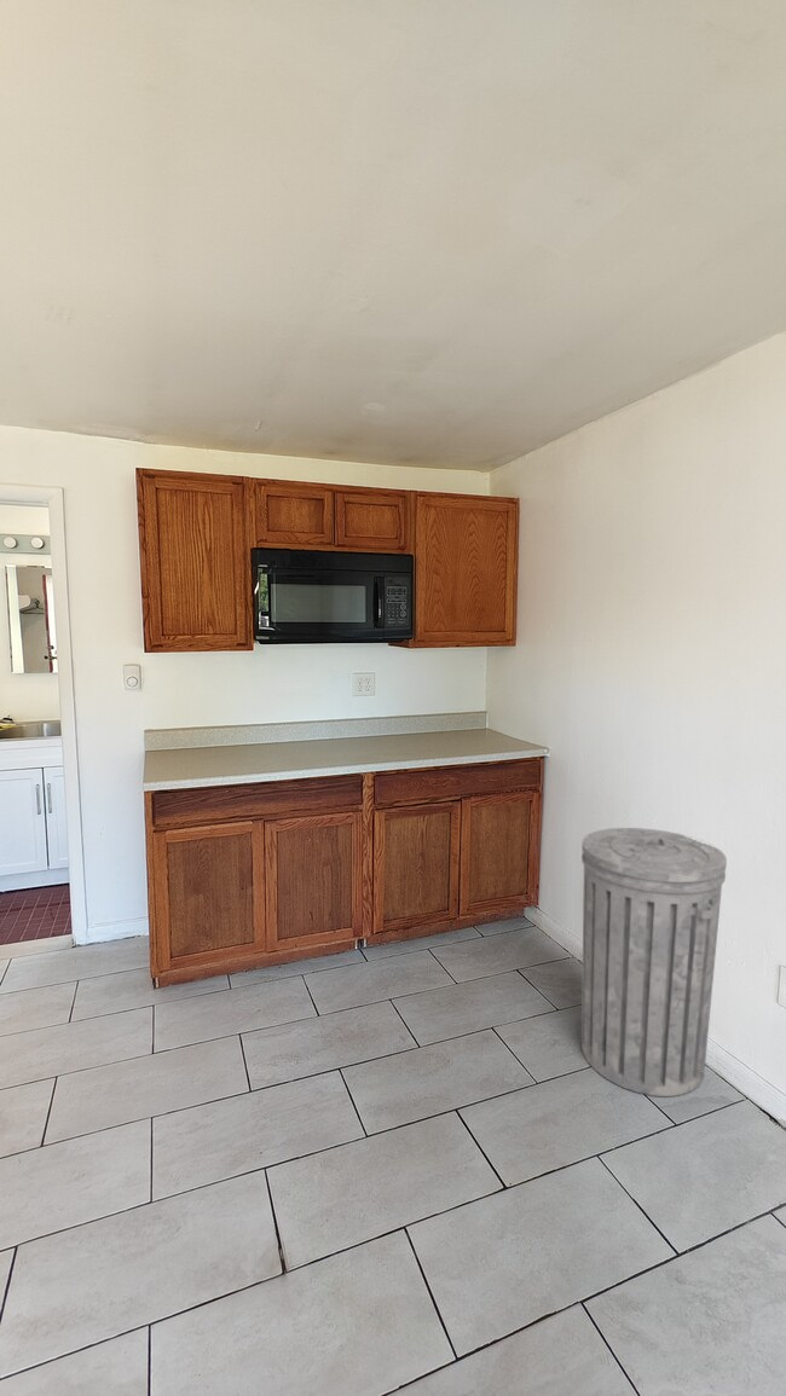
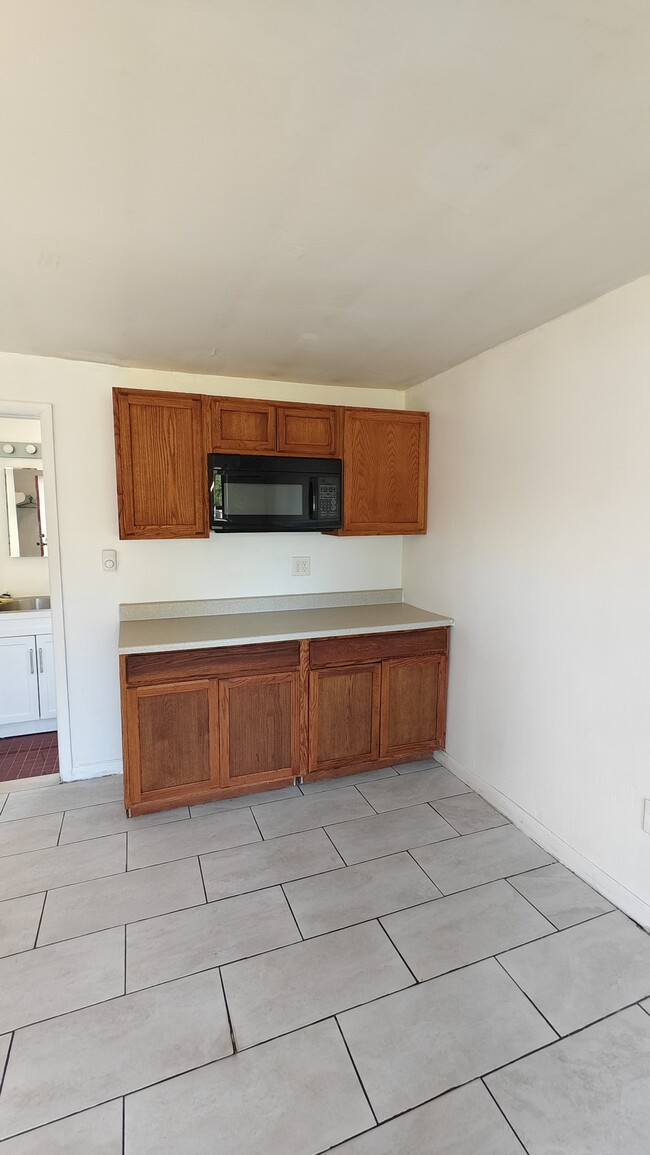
- trash can [580,827,728,1097]
